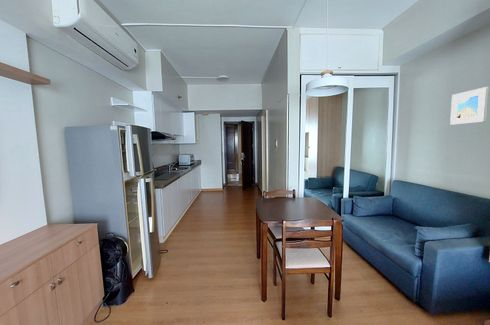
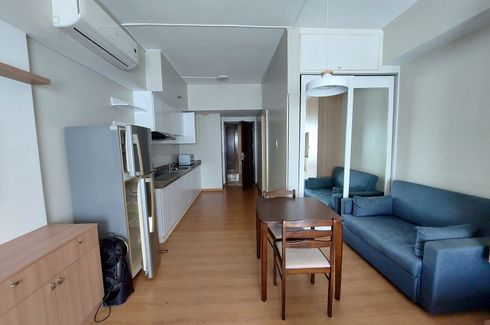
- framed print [449,86,489,126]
